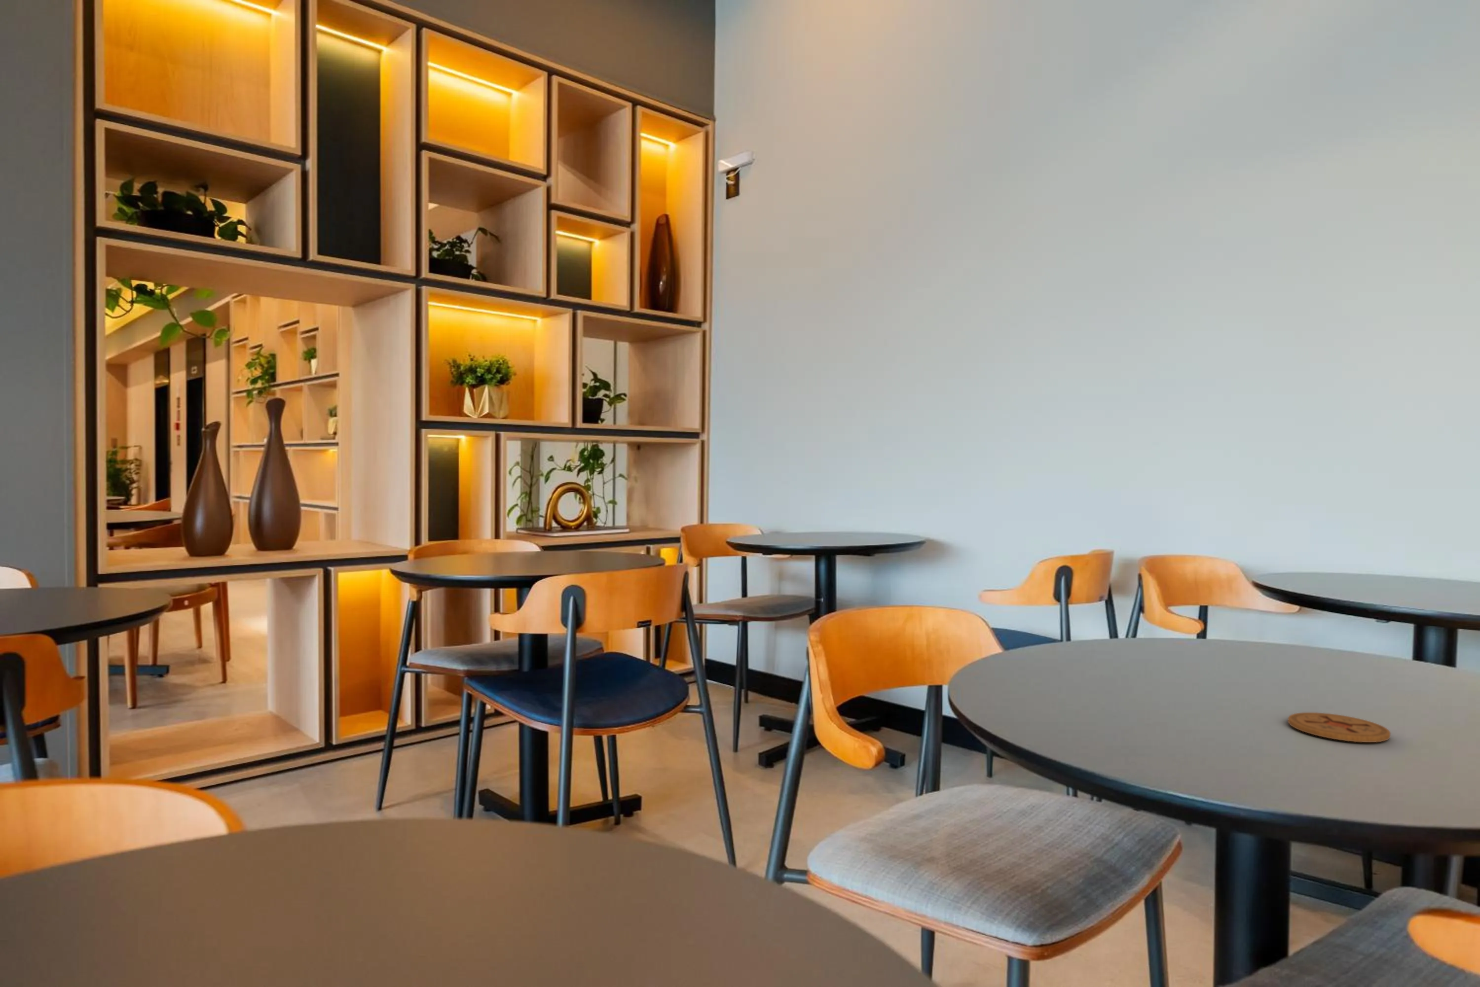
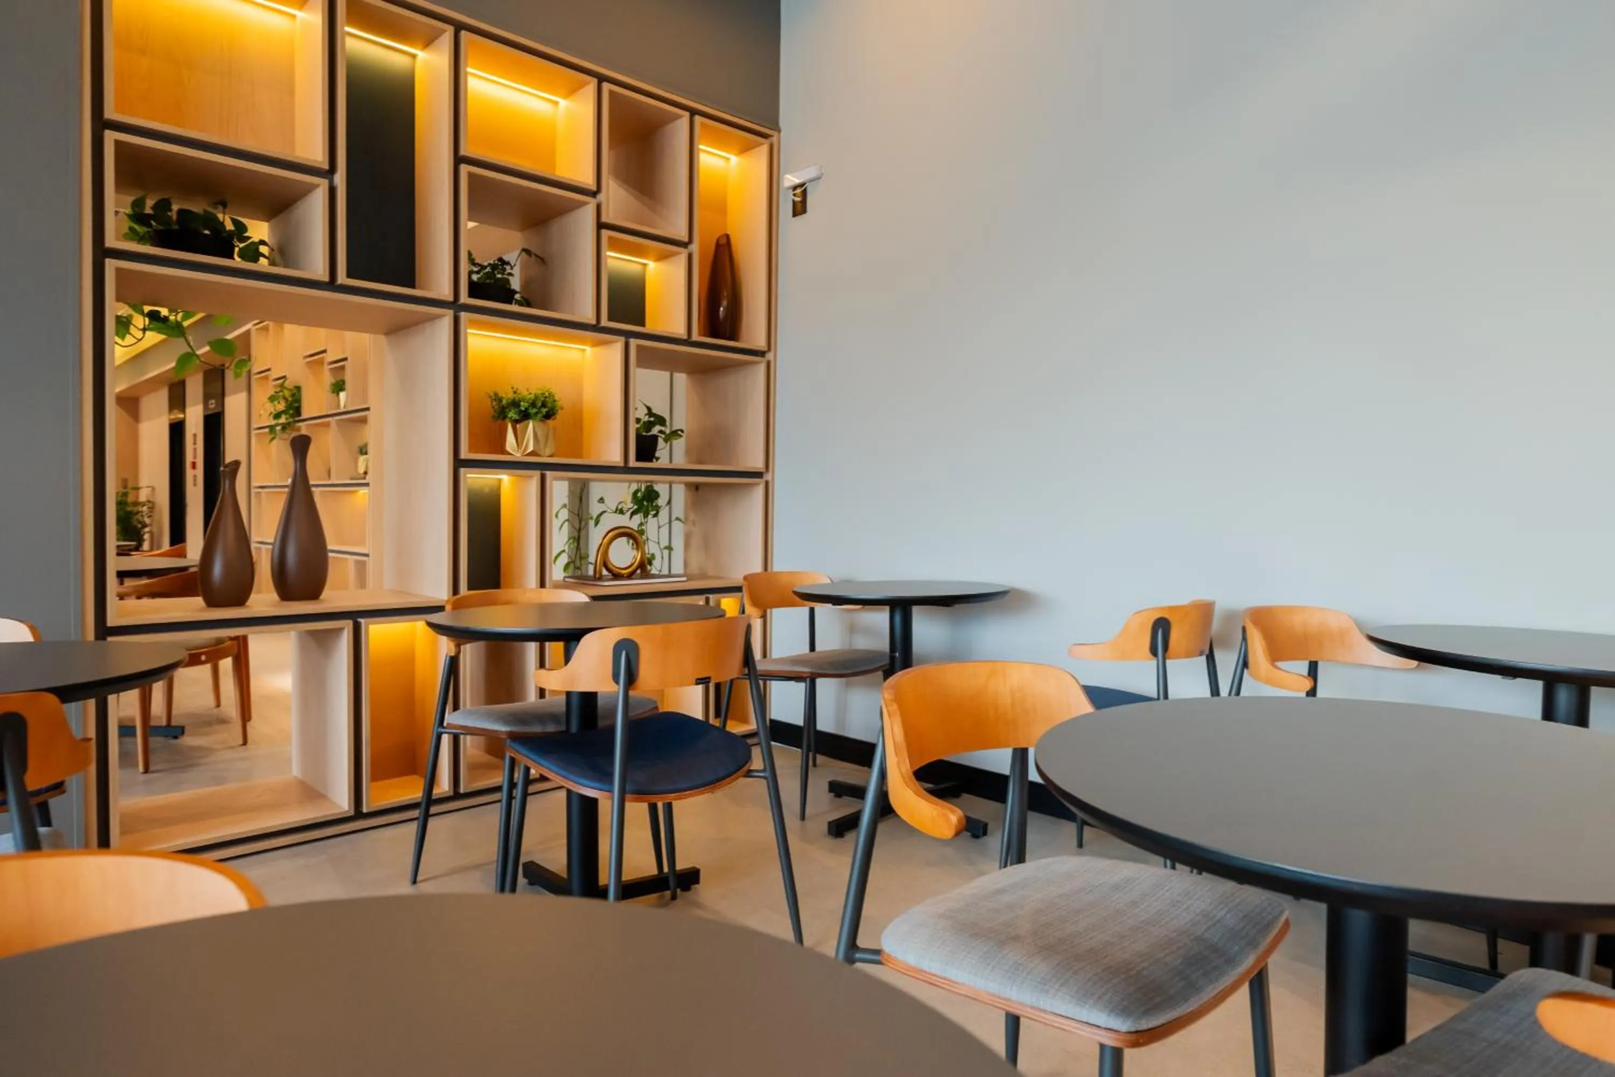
- coaster [1287,712,1391,742]
